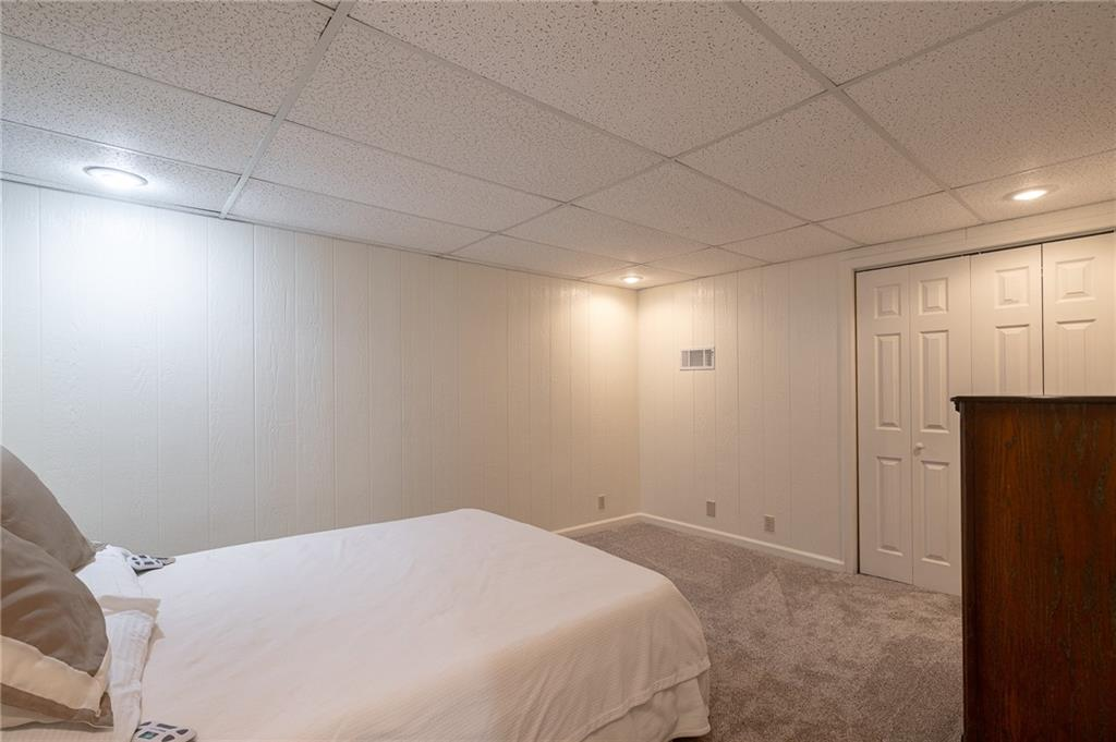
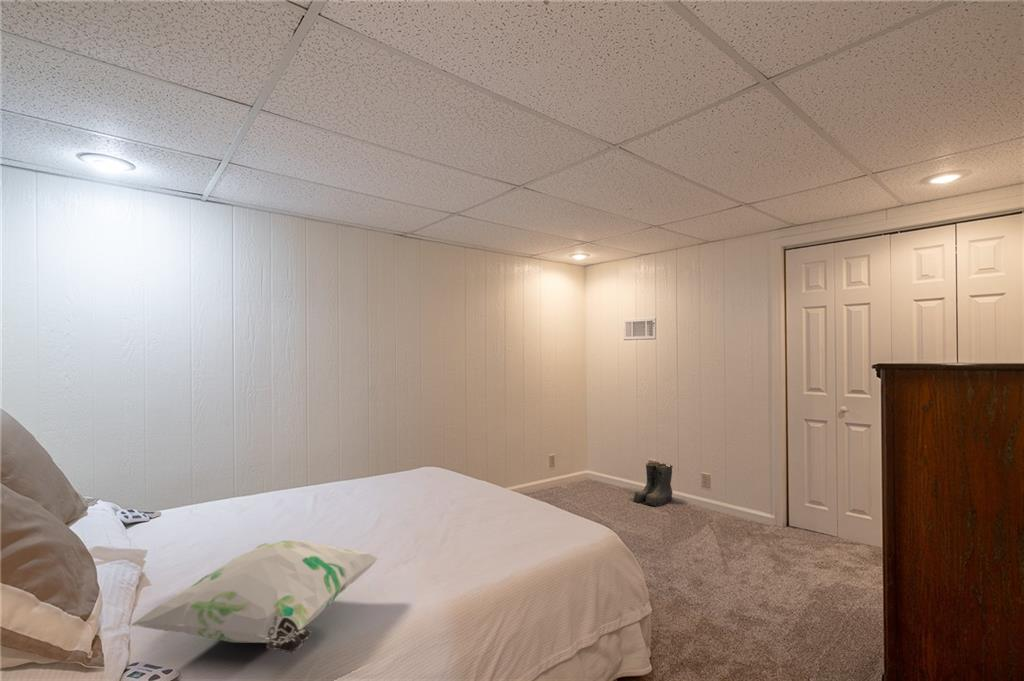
+ boots [633,461,675,507]
+ decorative pillow [126,539,380,654]
